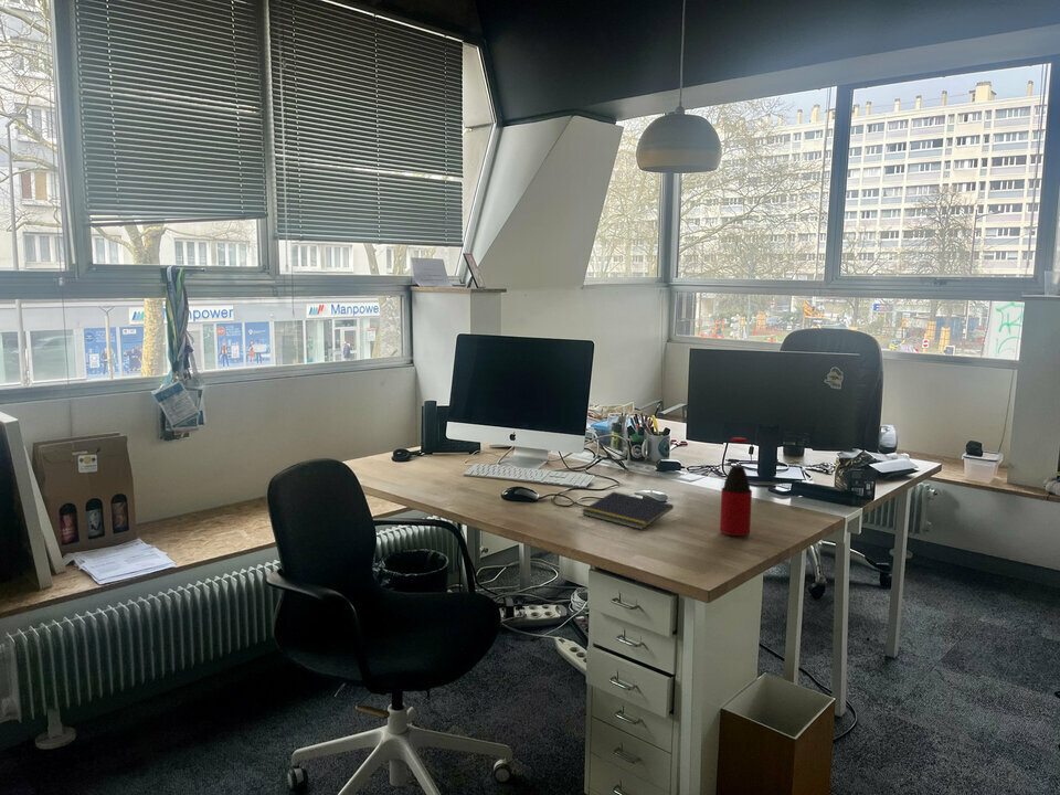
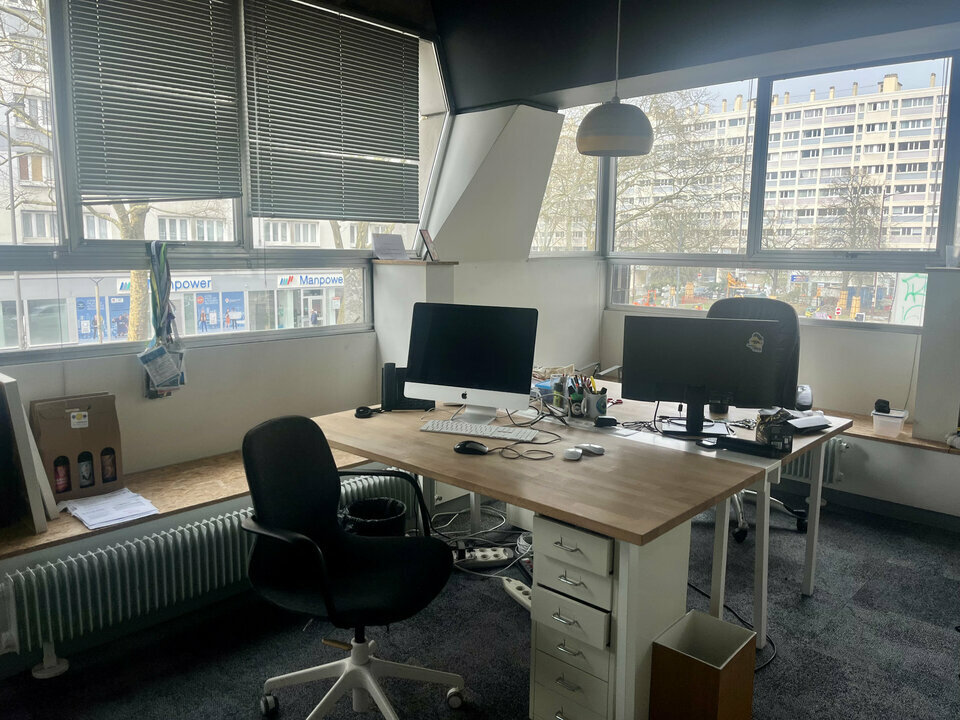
- bottle [719,436,753,537]
- notepad [581,490,675,530]
